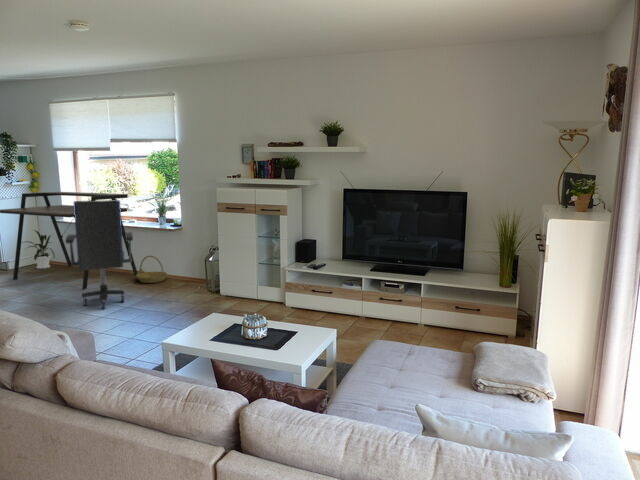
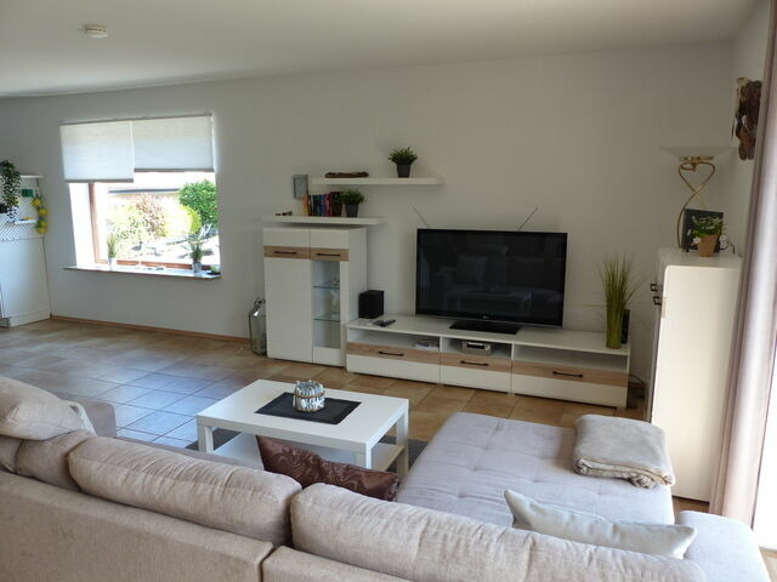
- desk [0,191,138,290]
- house plant [21,229,56,270]
- office chair [64,199,134,310]
- basket [135,255,168,284]
